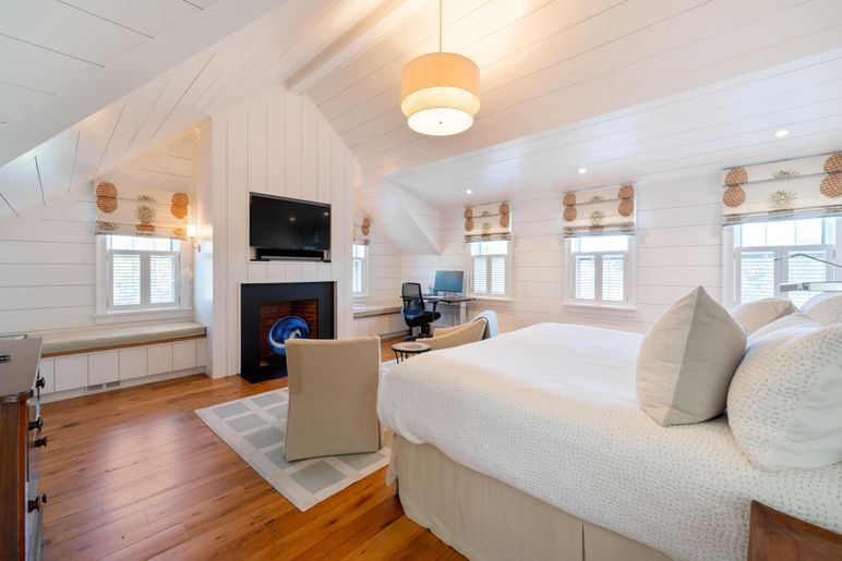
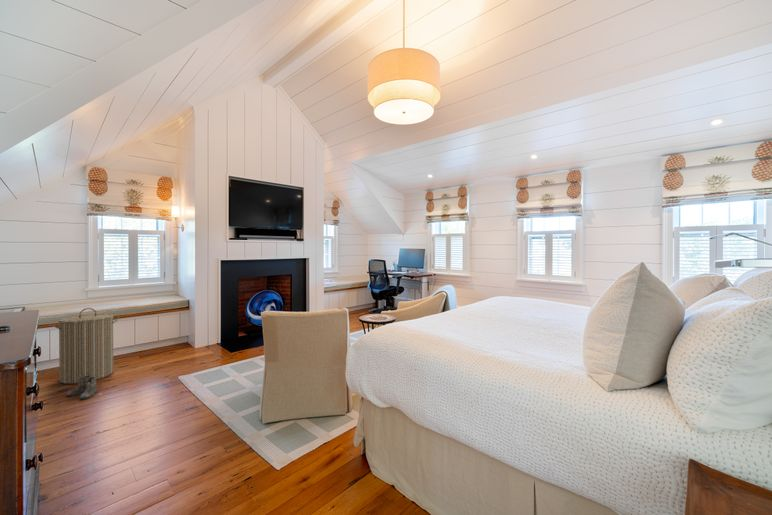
+ laundry hamper [50,307,120,385]
+ boots [65,375,99,400]
